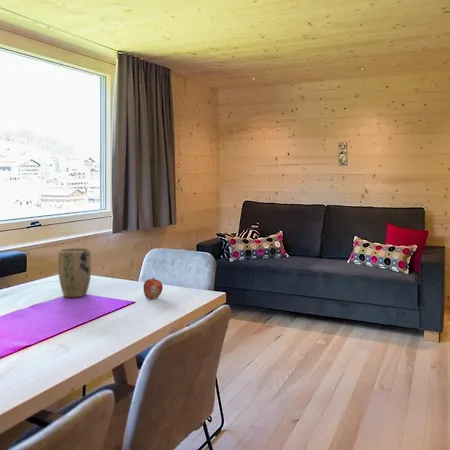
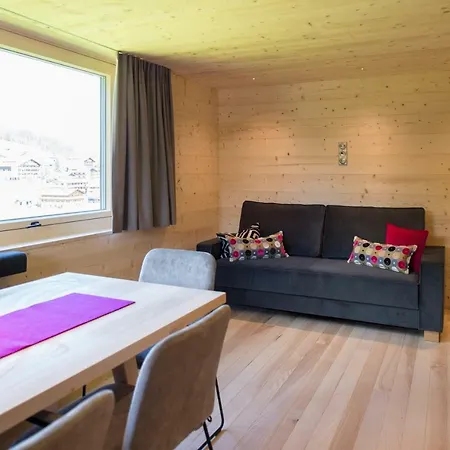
- fruit [143,277,164,300]
- plant pot [57,247,92,298]
